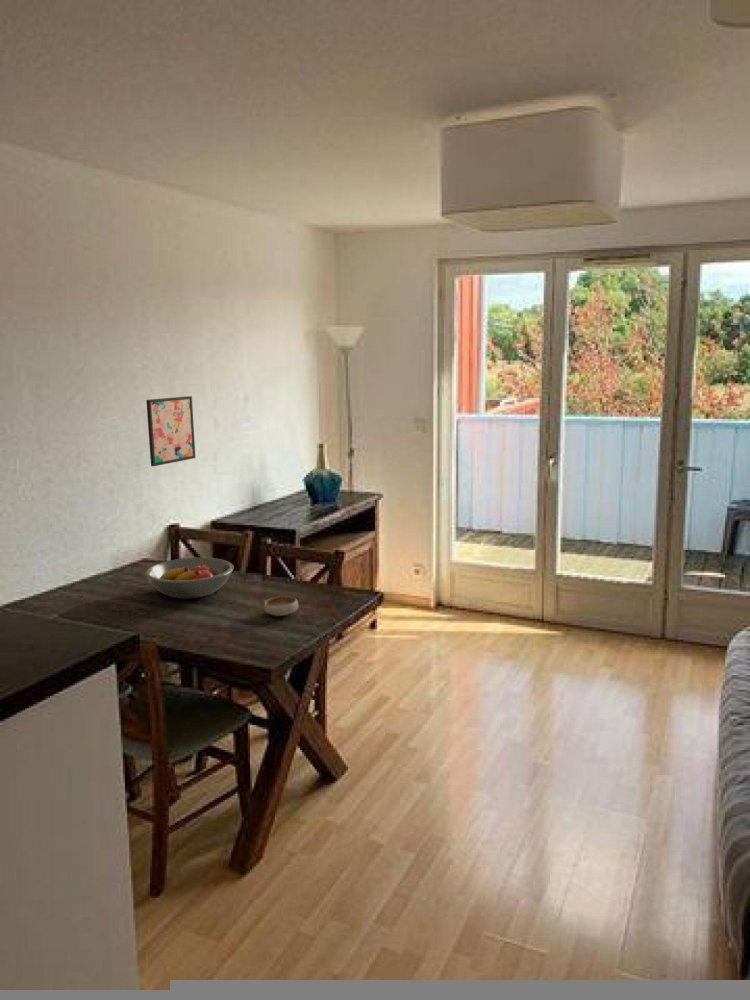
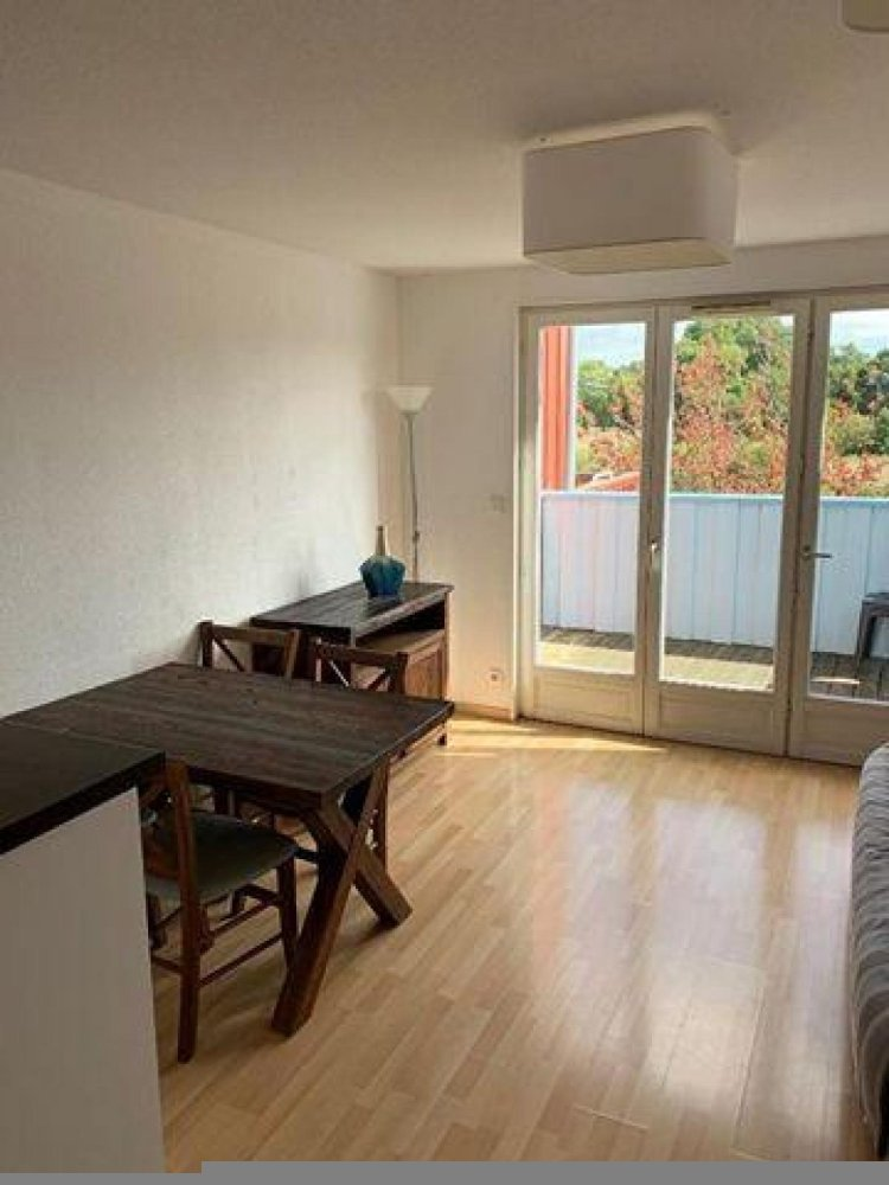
- bowl [263,595,299,617]
- fruit bowl [144,556,235,599]
- wall art [145,395,197,467]
